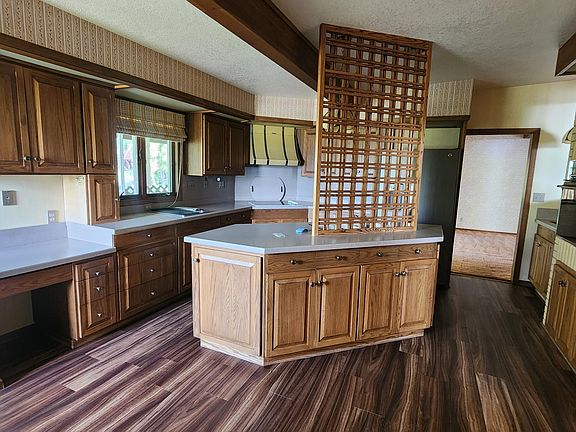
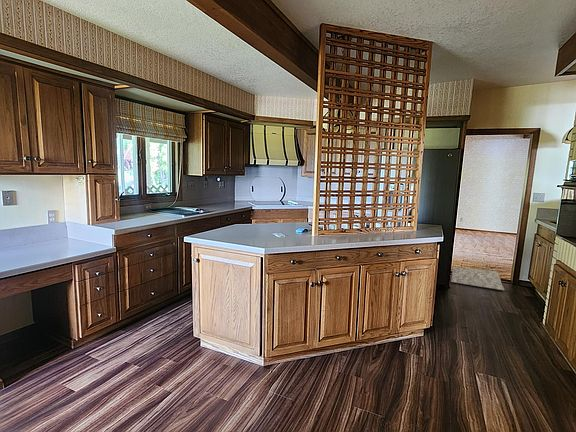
+ rug [450,266,505,291]
